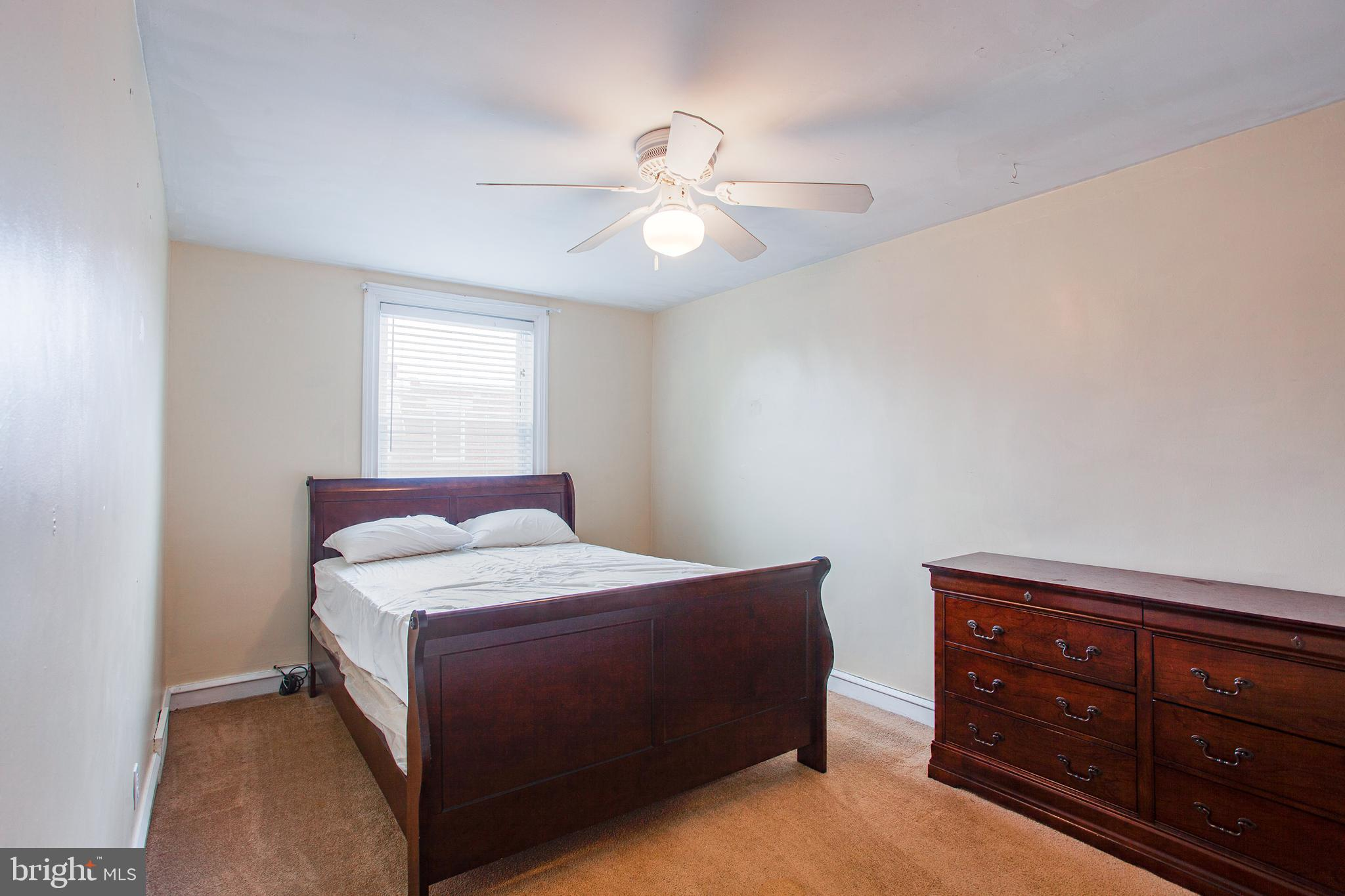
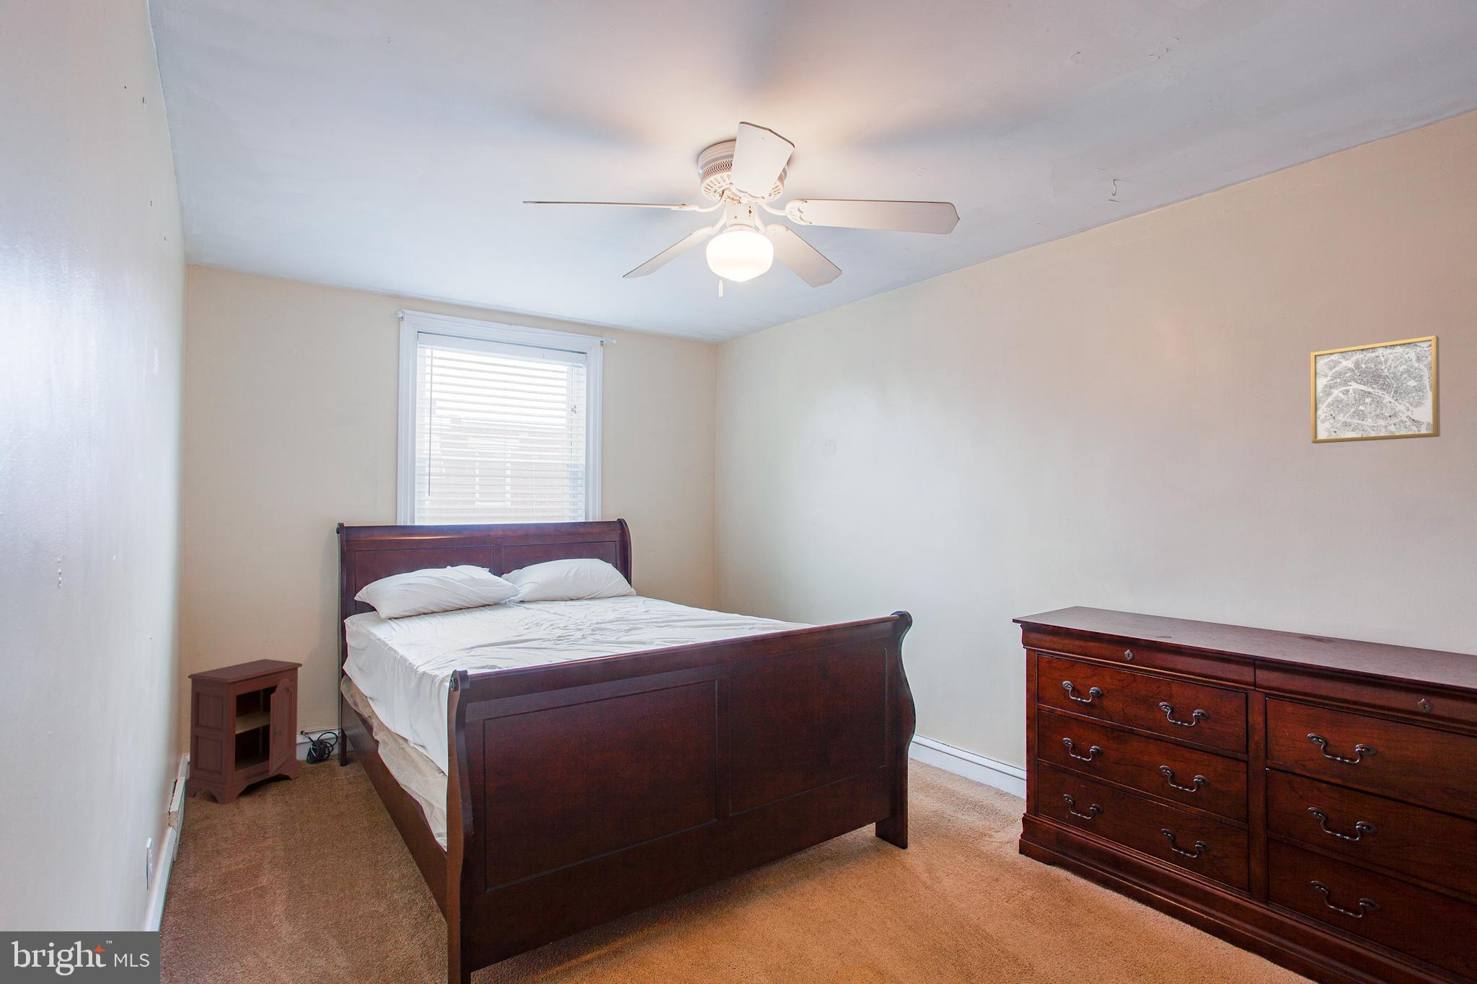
+ nightstand [186,658,303,805]
+ wall art [1310,335,1441,444]
